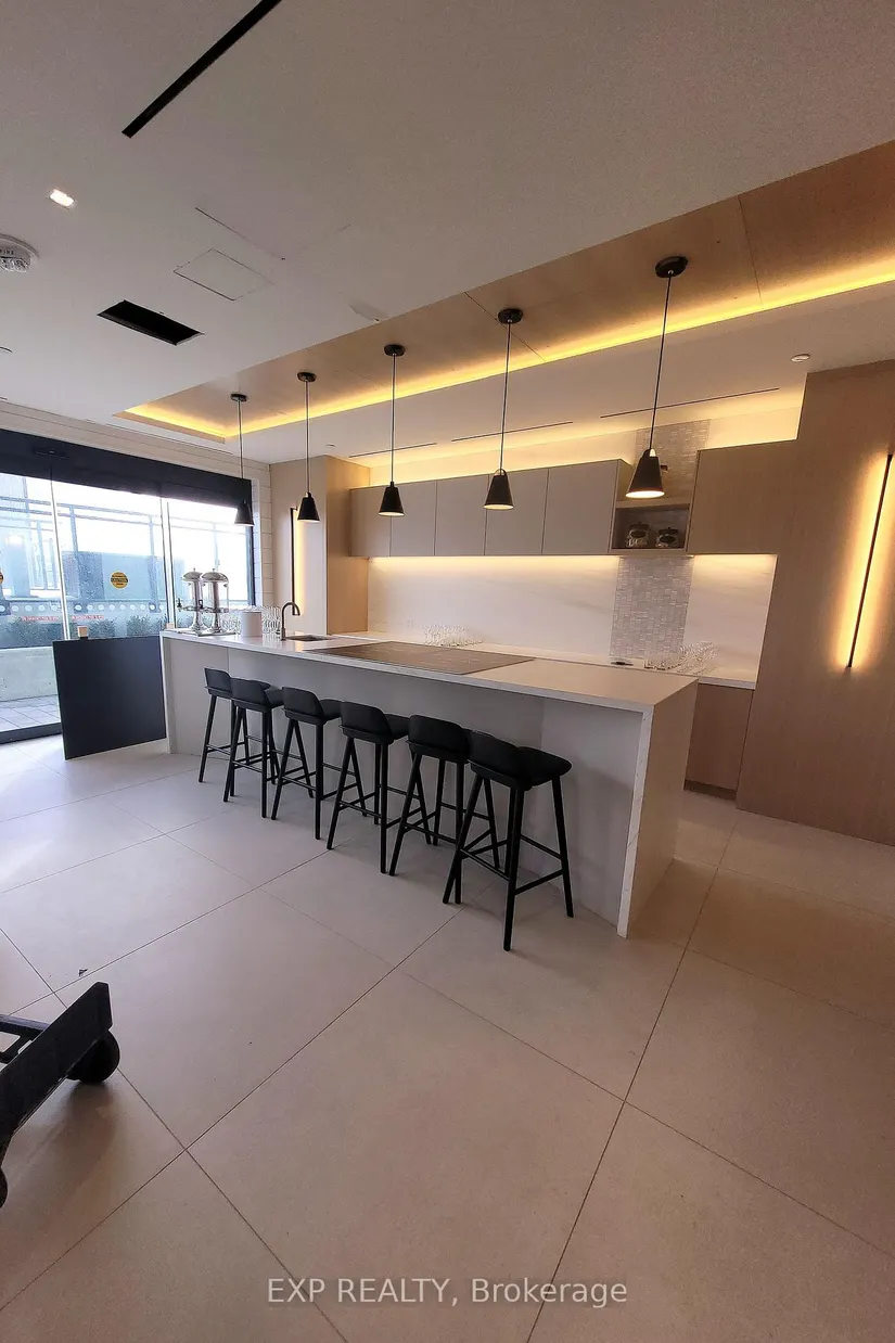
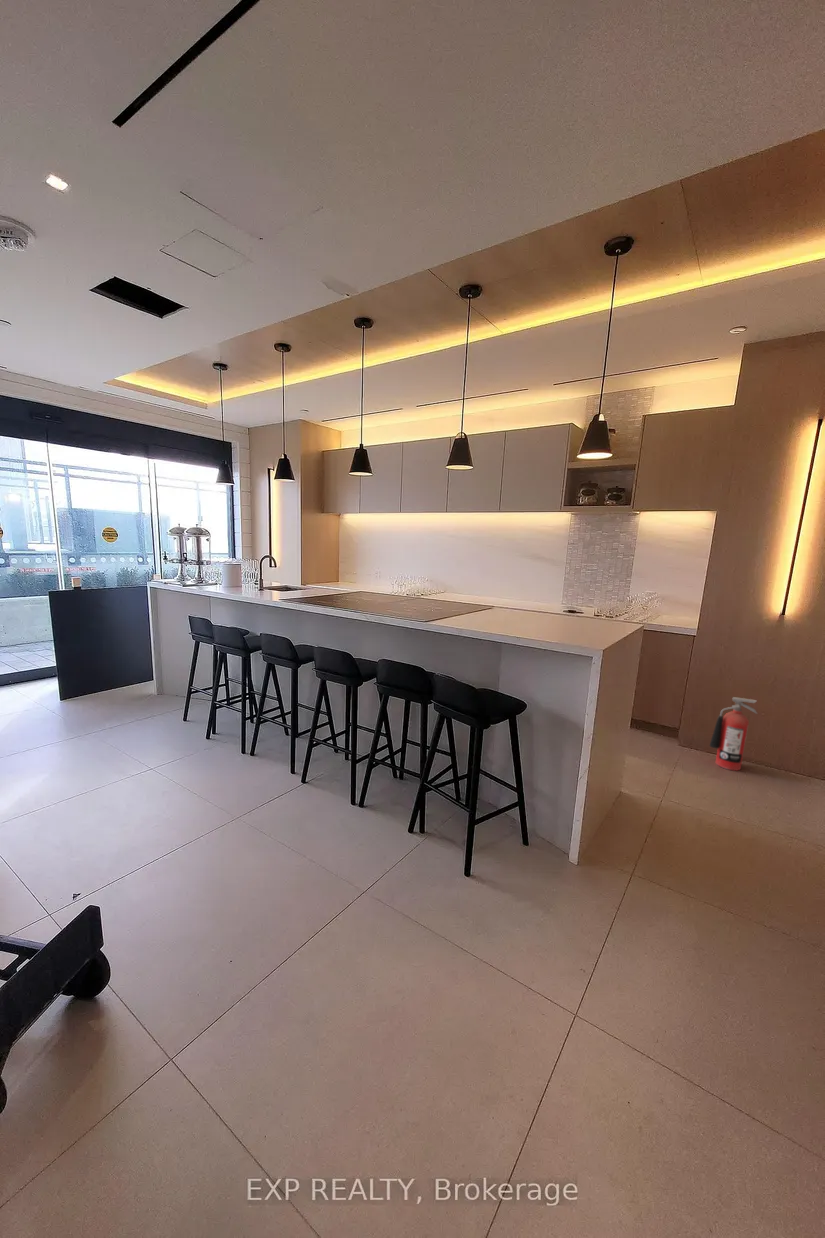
+ fire extinguisher [709,696,758,772]
